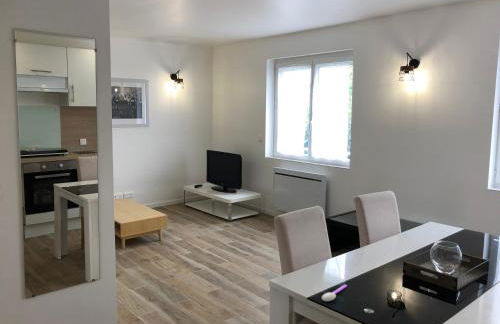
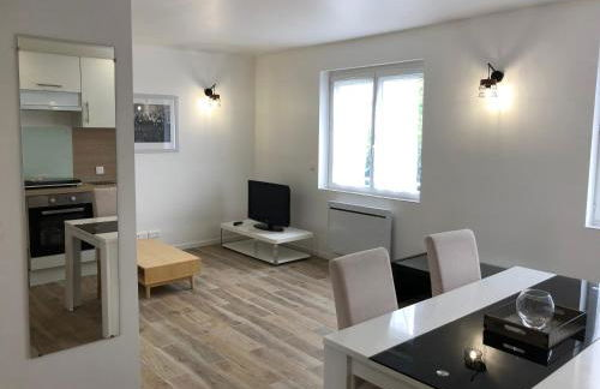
- spoon [321,284,348,302]
